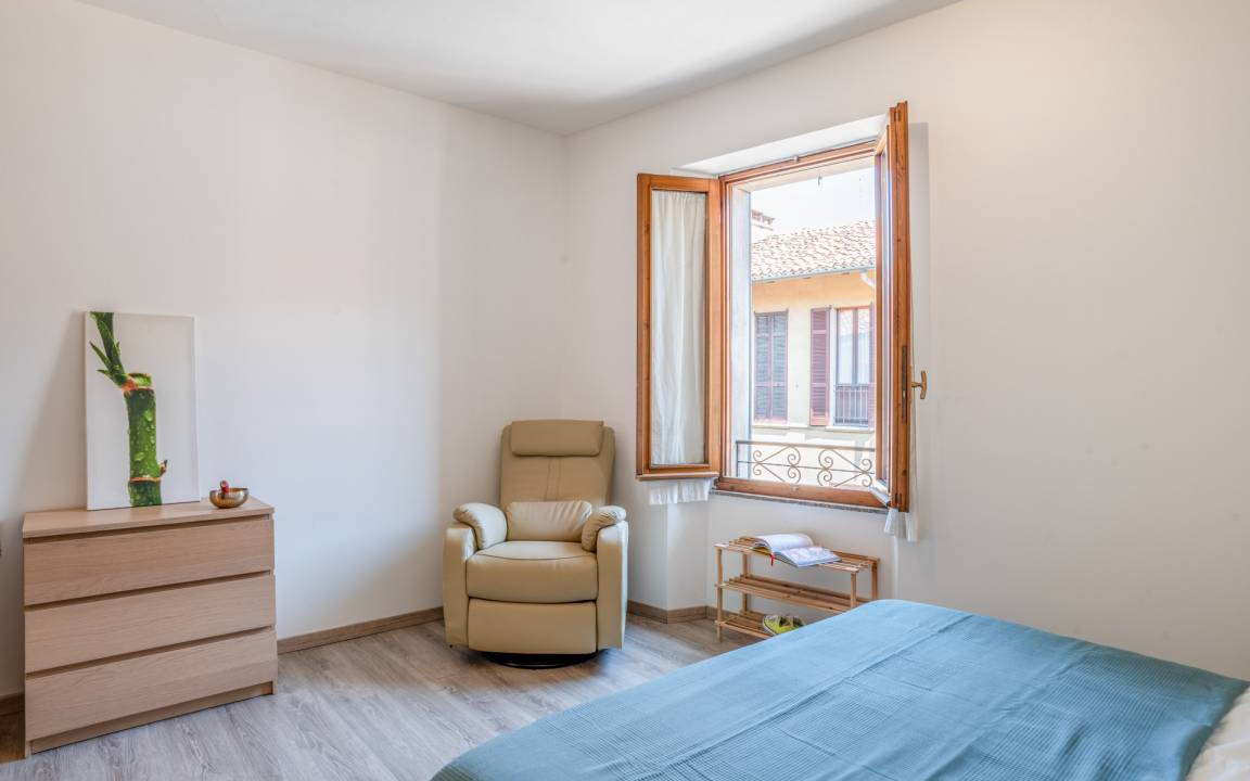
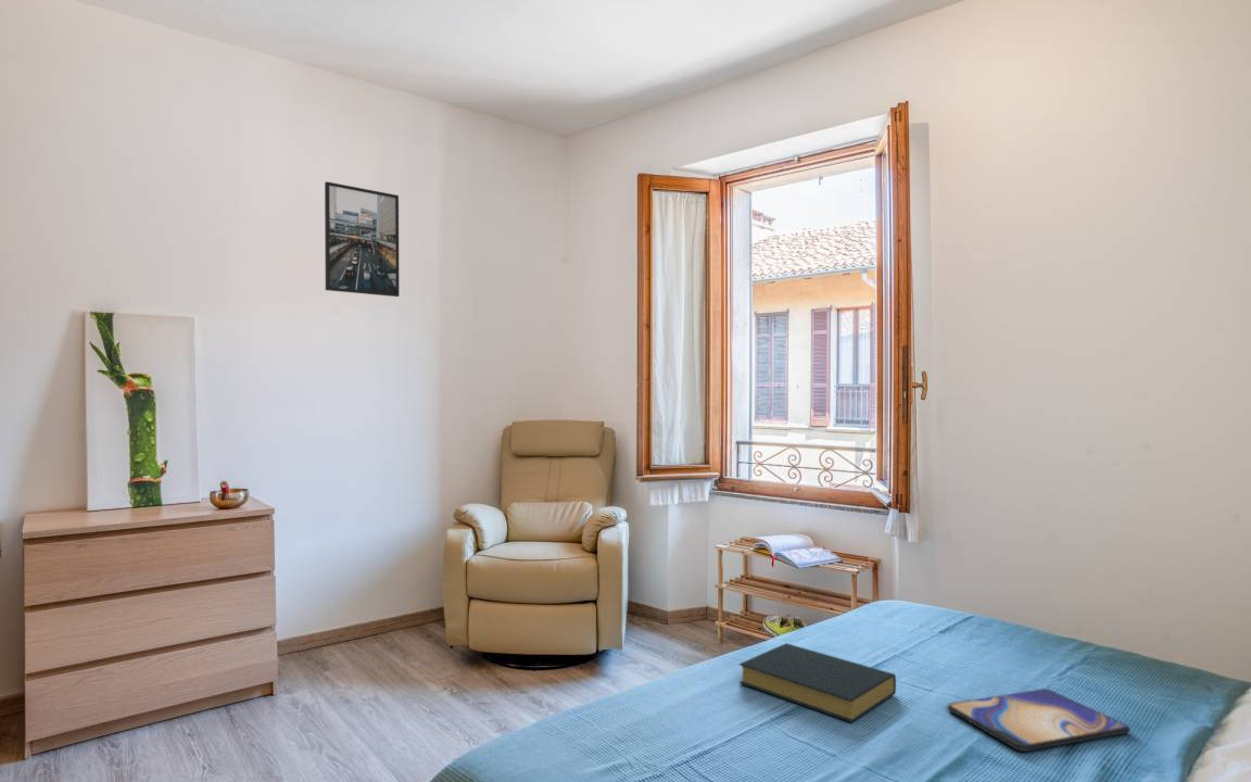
+ tablet [946,688,1132,753]
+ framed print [324,180,401,298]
+ hardback book [737,642,897,723]
